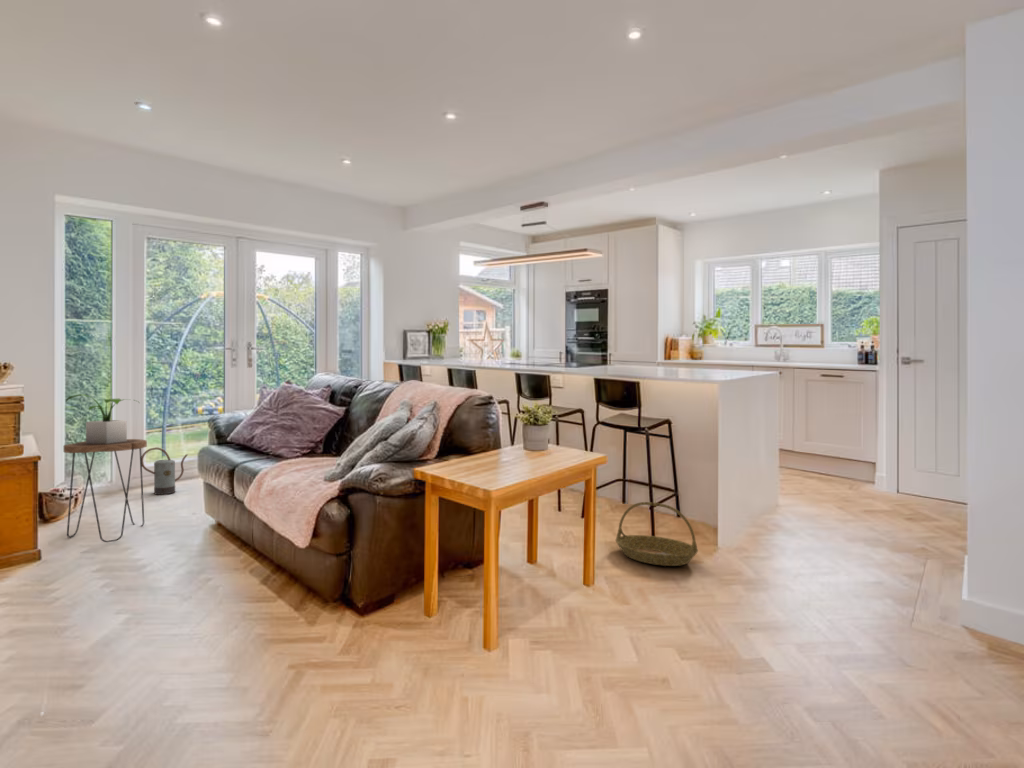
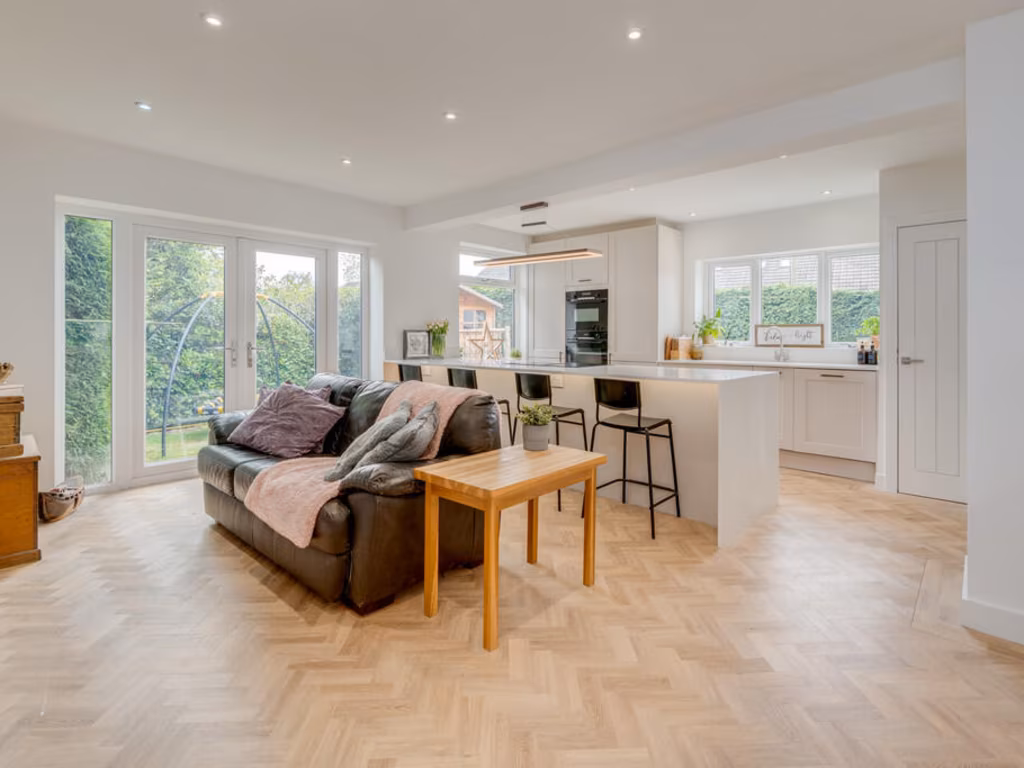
- side table [63,438,148,543]
- watering can [141,447,189,496]
- basket [615,501,699,567]
- potted plant [65,393,139,444]
